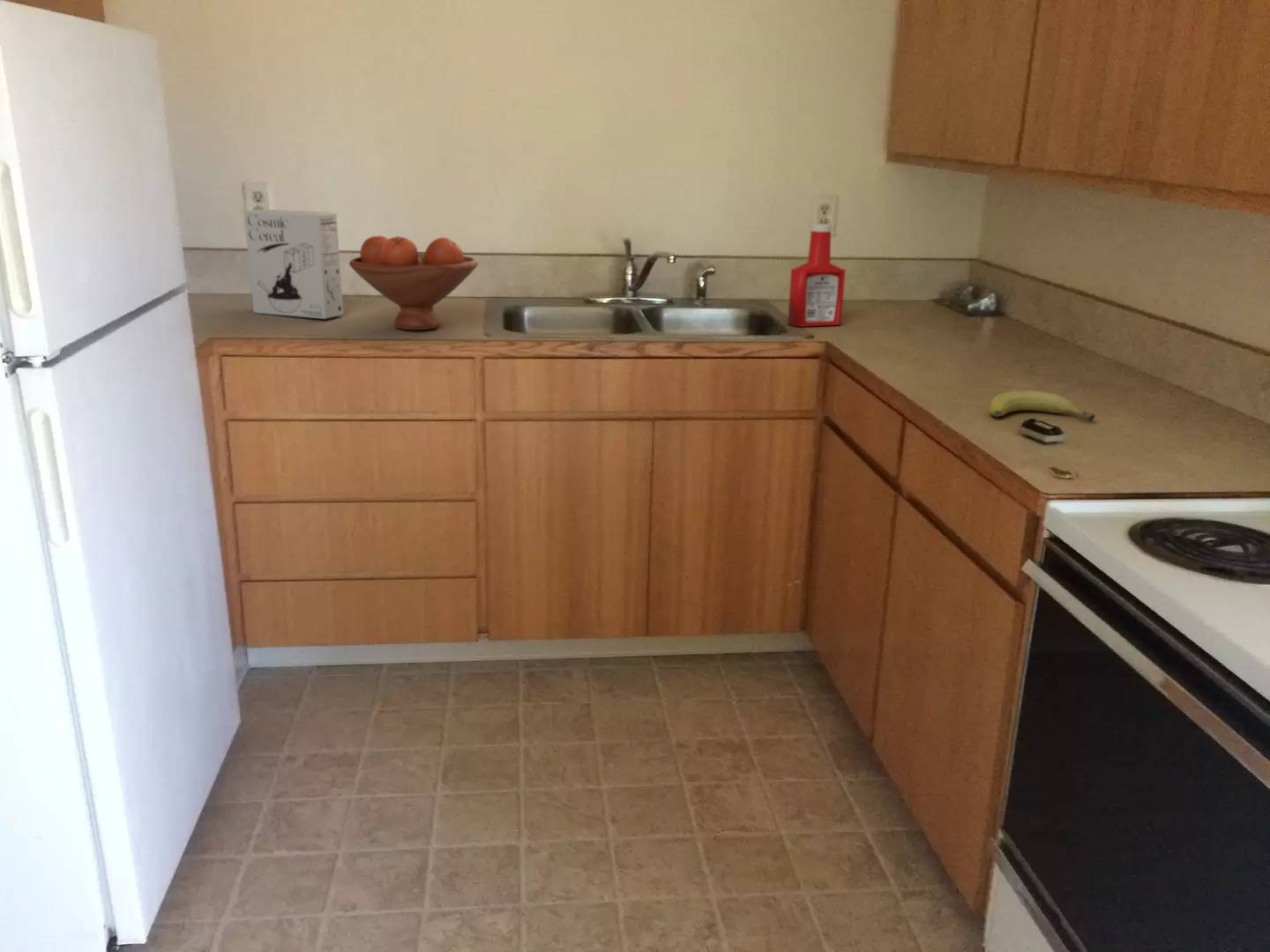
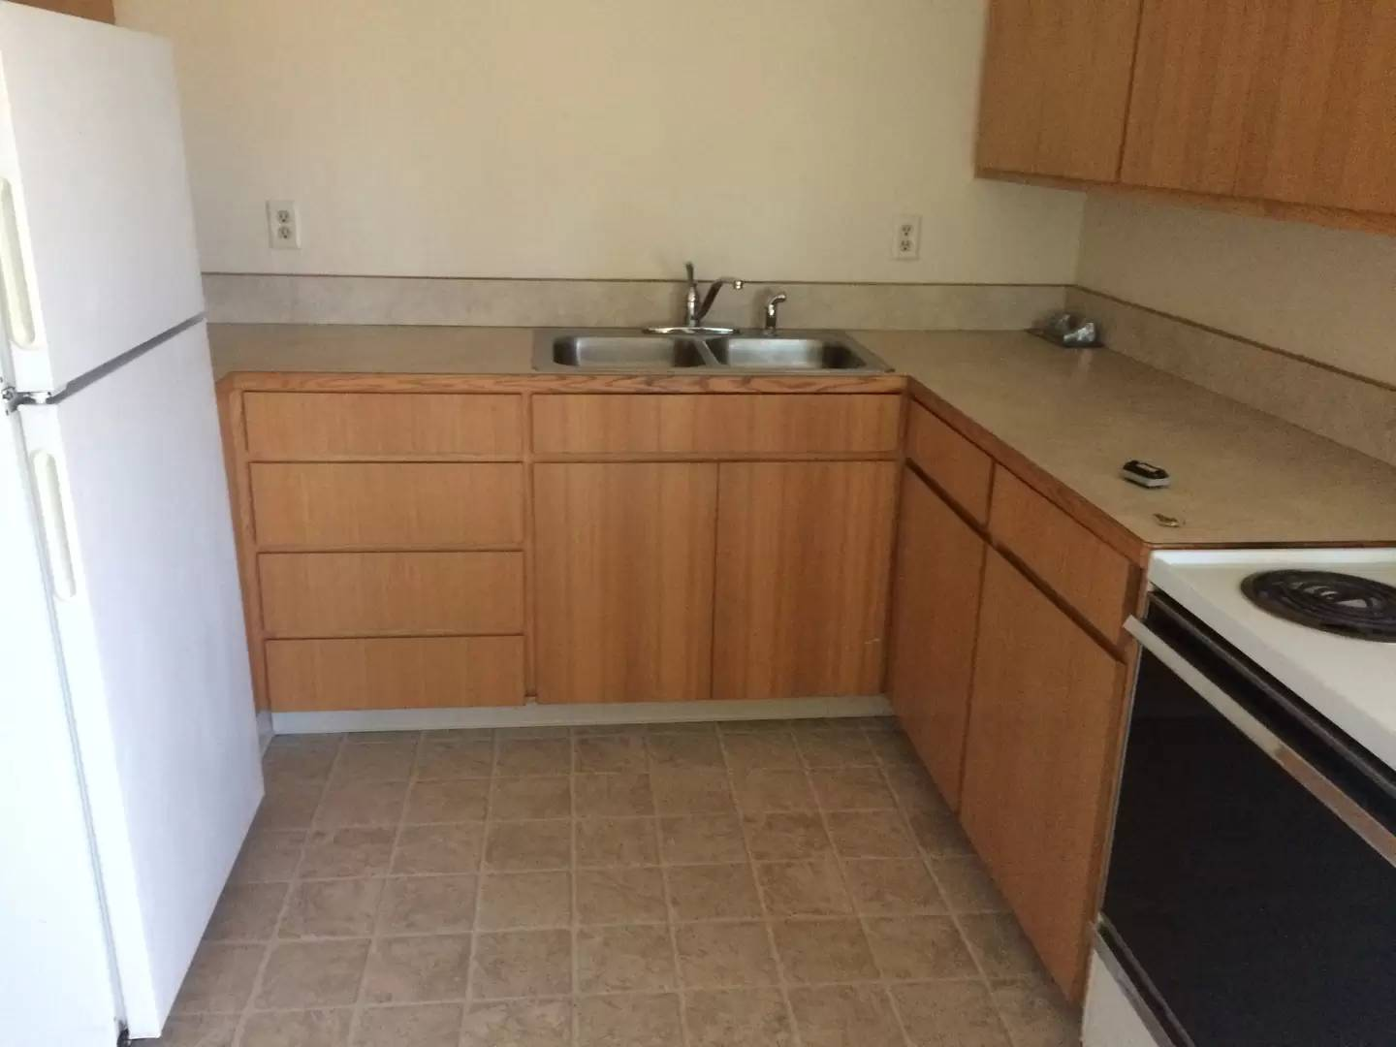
- cereal box [243,209,344,320]
- fruit bowl [348,234,479,331]
- soap bottle [787,223,847,328]
- fruit [988,390,1096,421]
